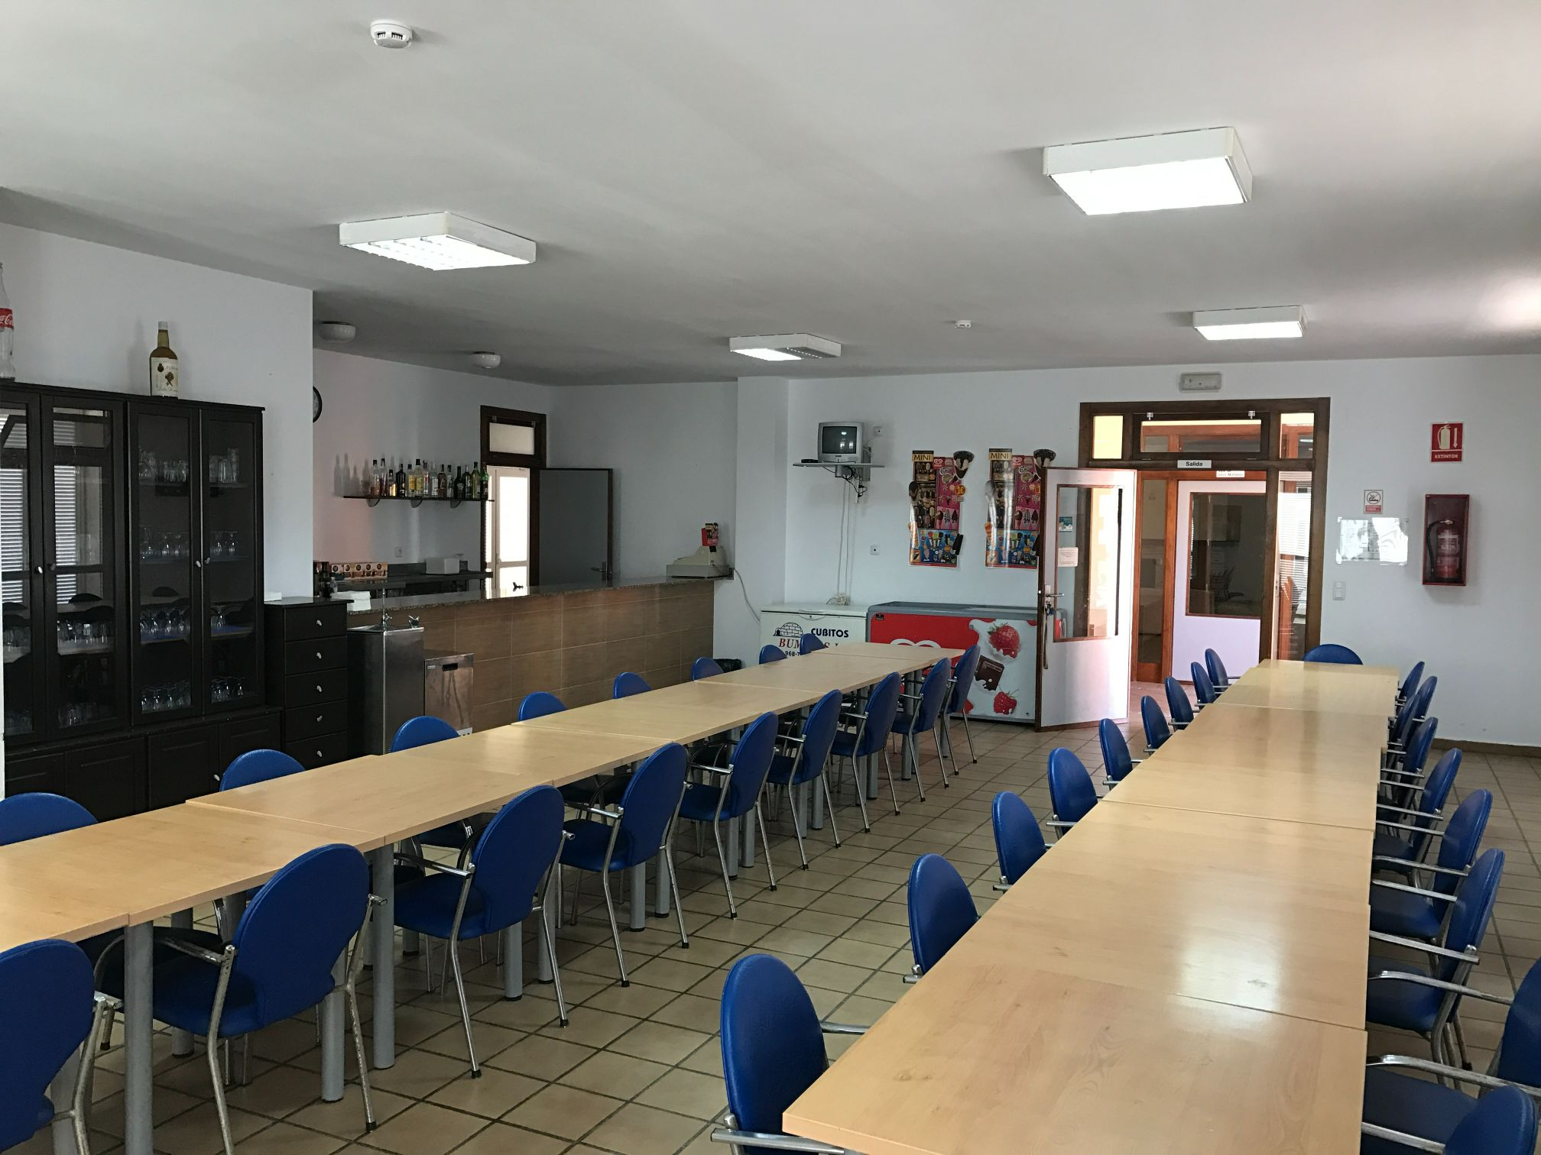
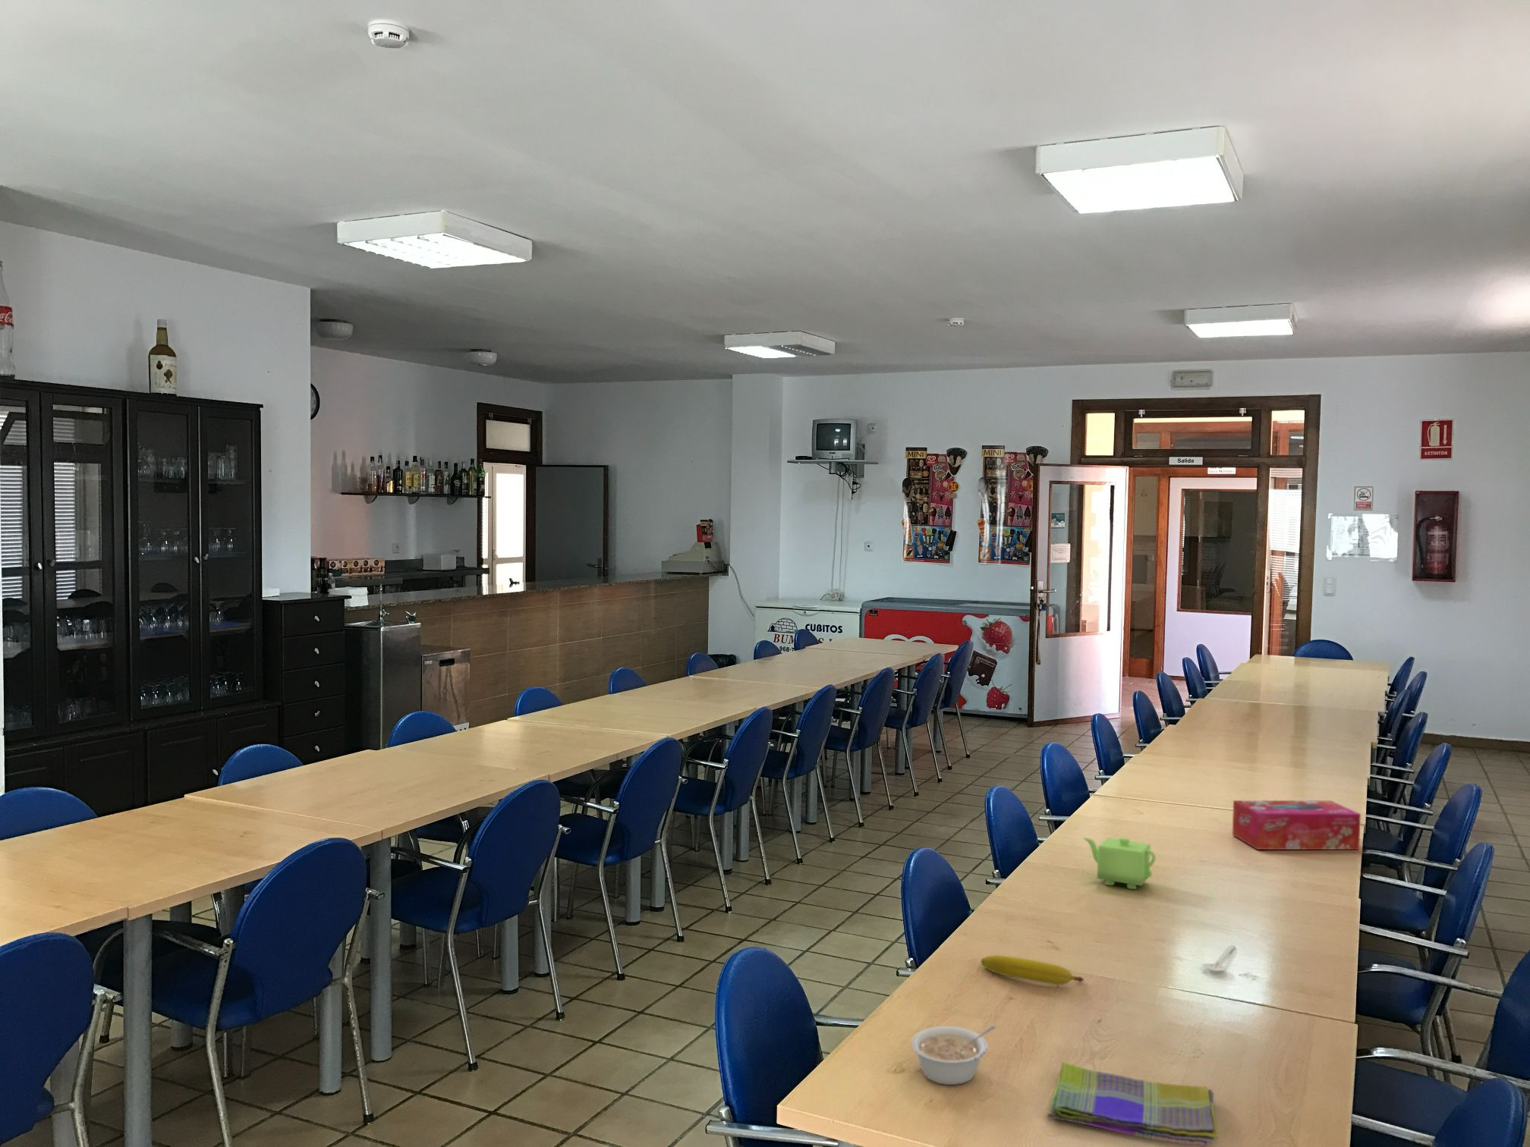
+ fruit [979,954,1084,986]
+ stirrer [1201,945,1236,972]
+ tissue box [1231,800,1361,851]
+ legume [911,1025,996,1086]
+ dish towel [1047,1061,1219,1147]
+ teapot [1082,836,1157,890]
